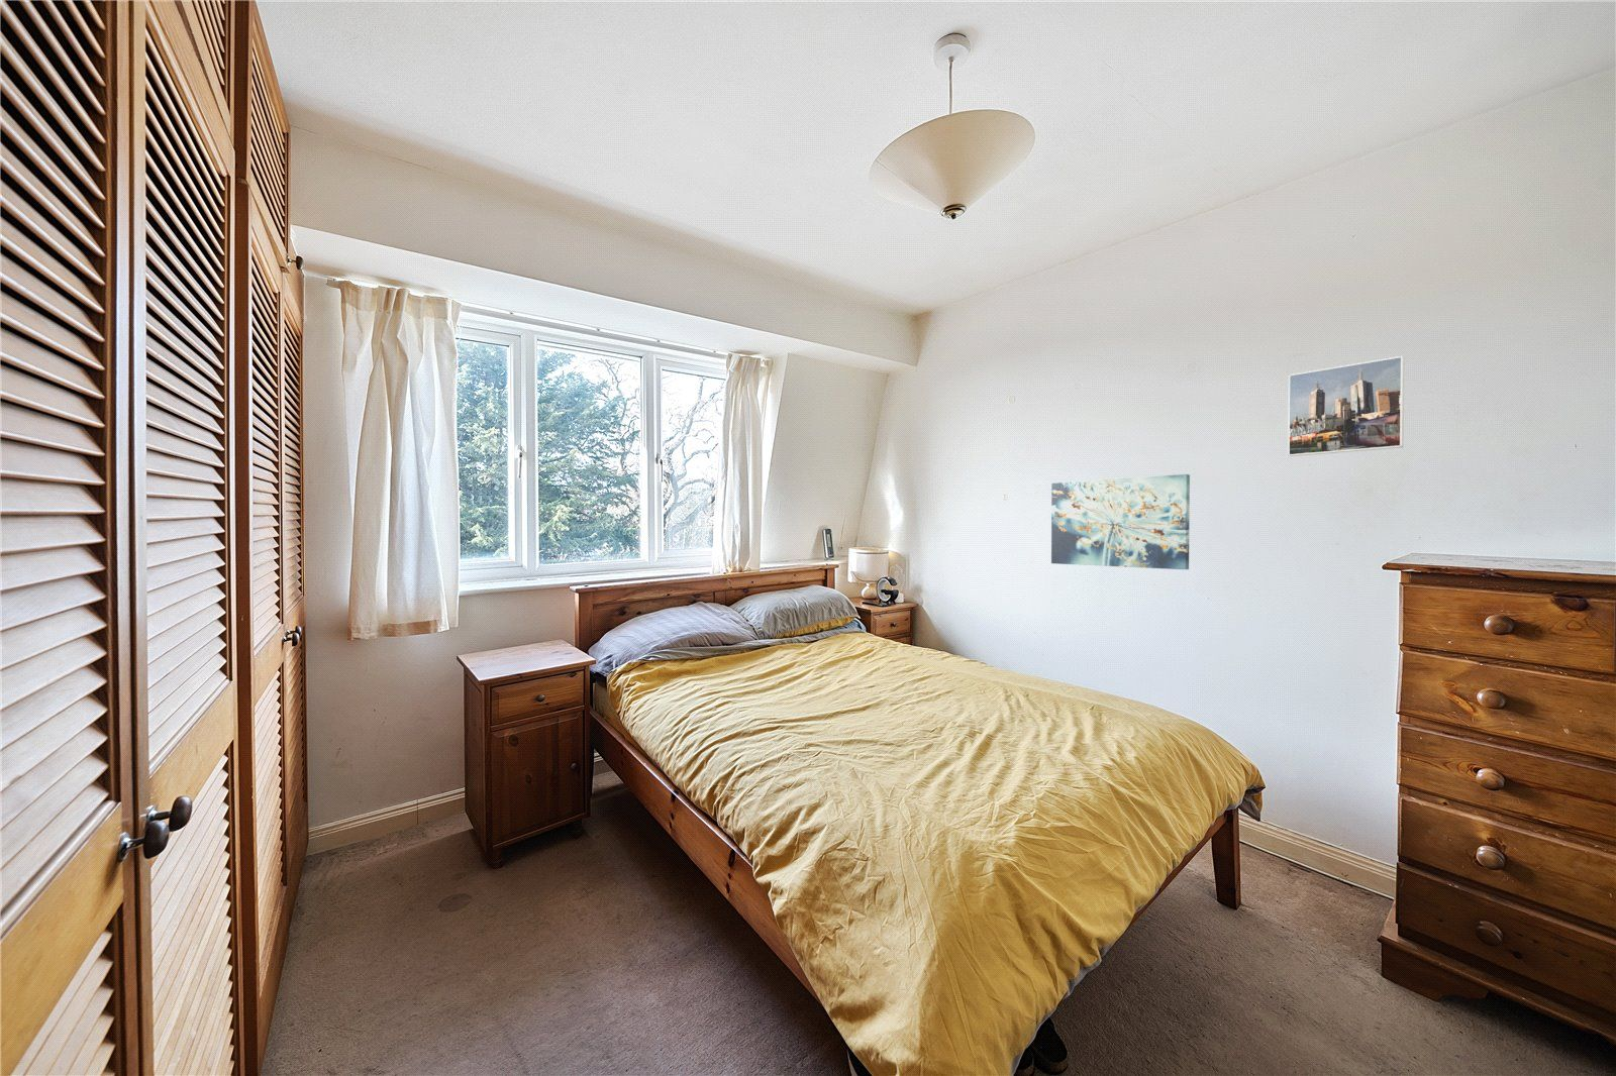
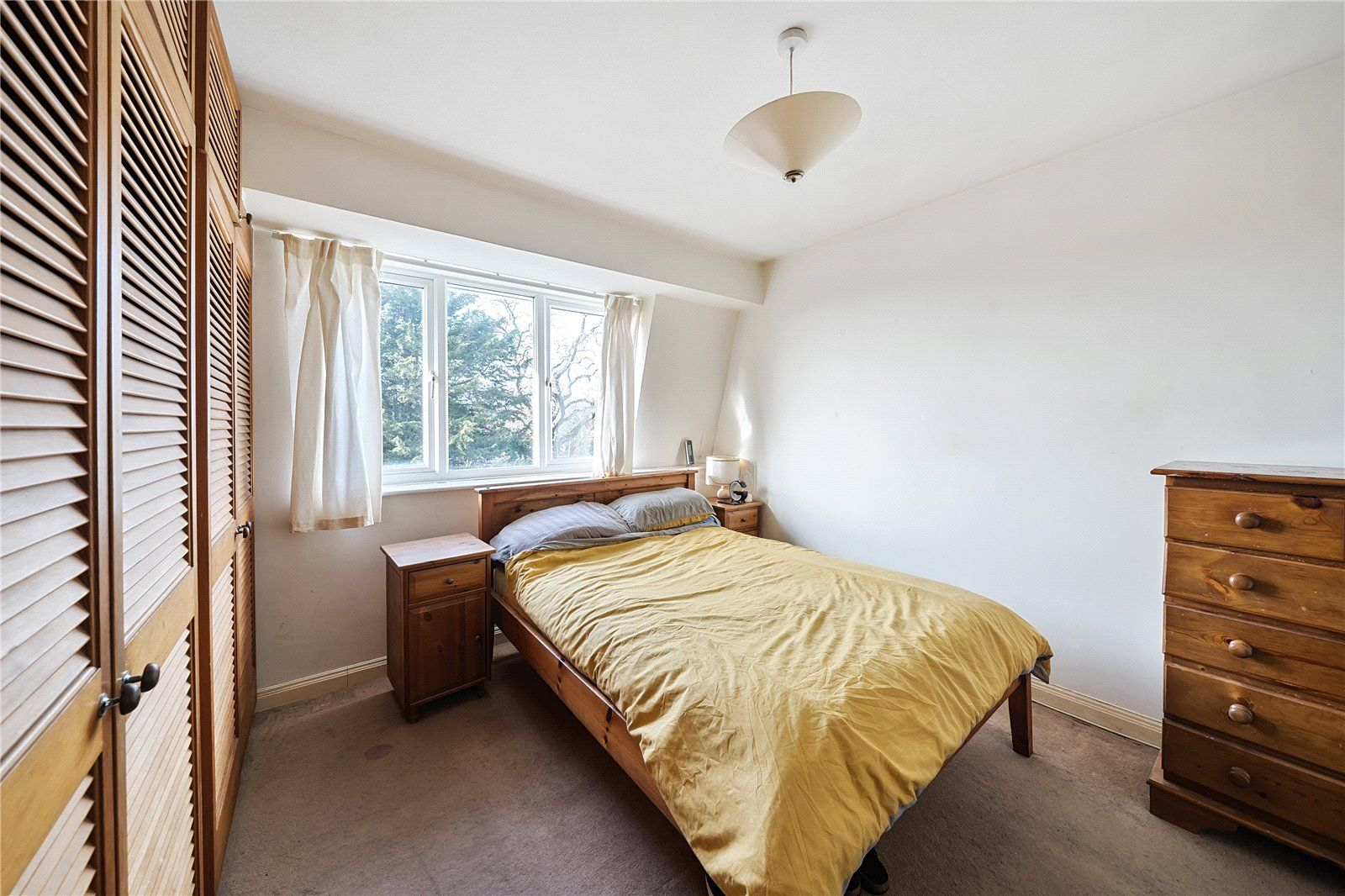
- wall art [1050,473,1191,570]
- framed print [1287,355,1405,458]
